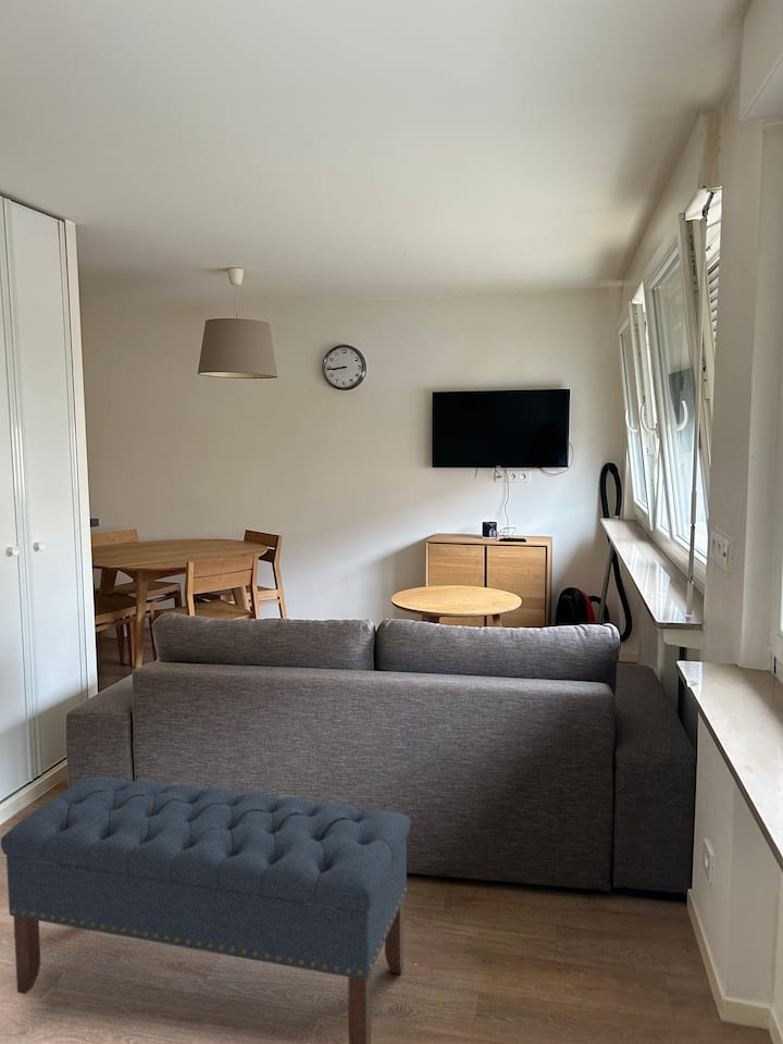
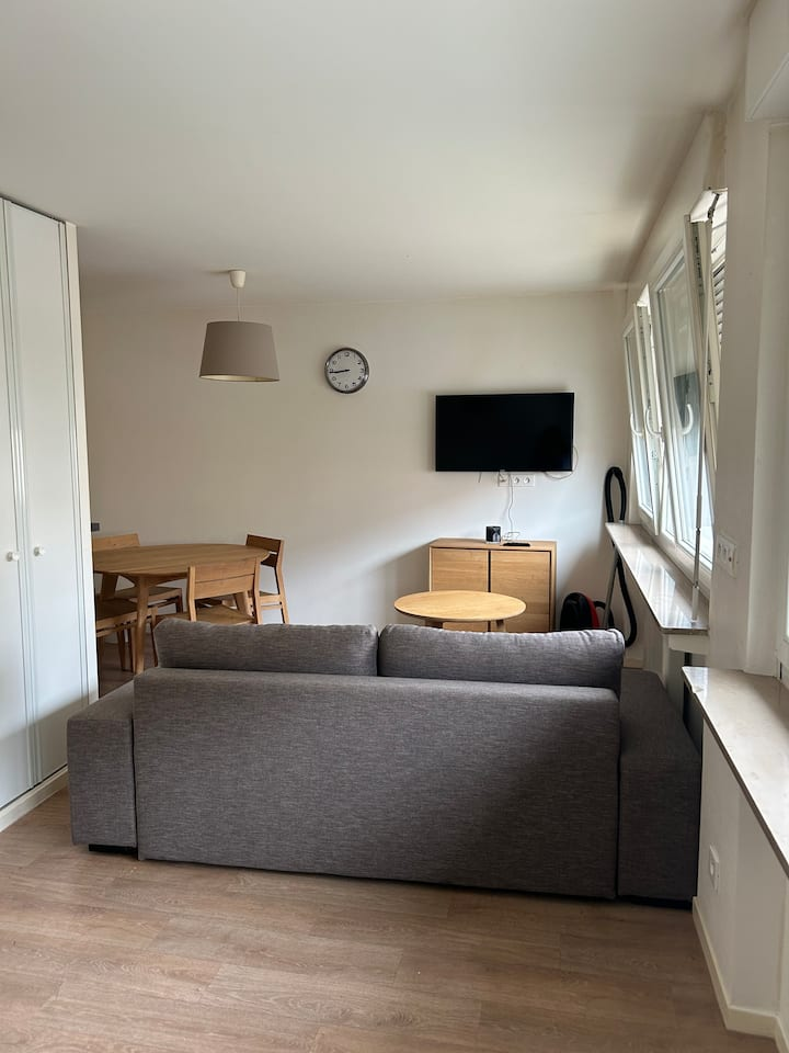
- bench [0,775,412,1044]
